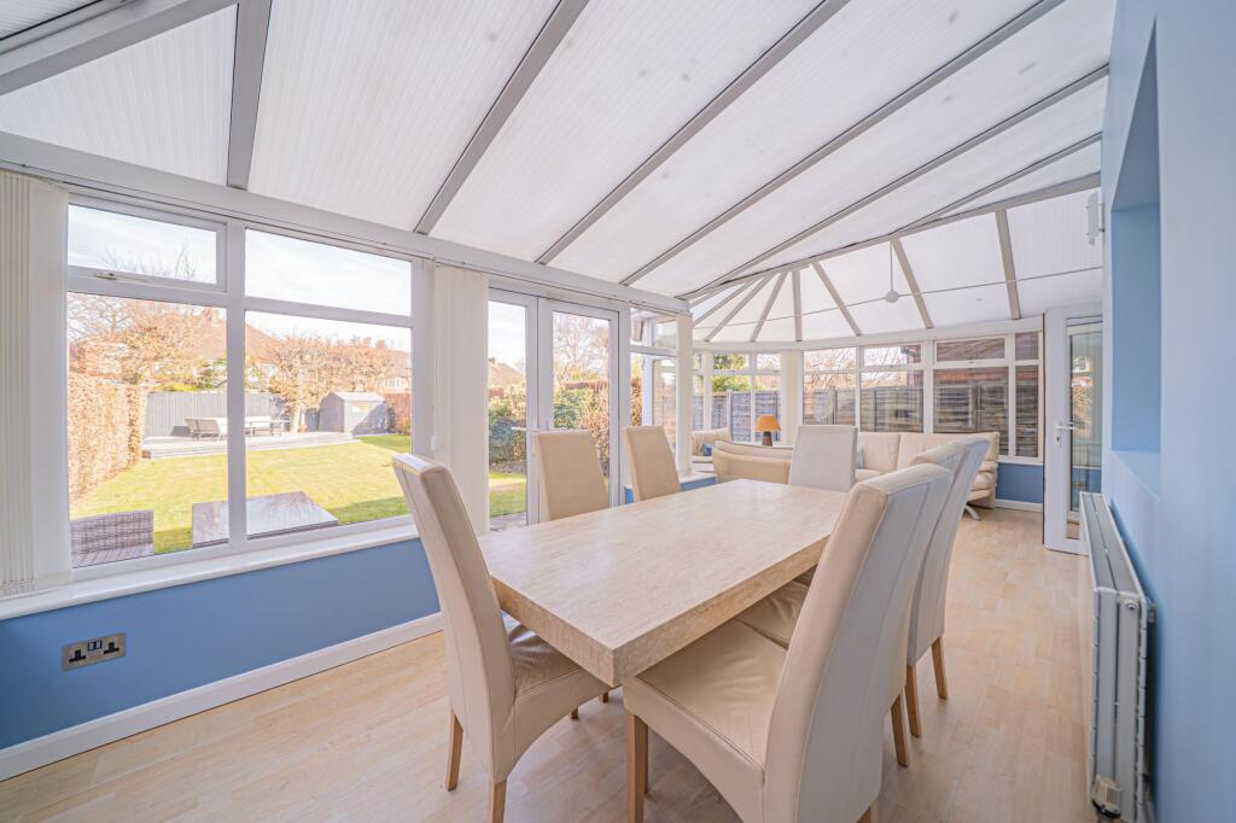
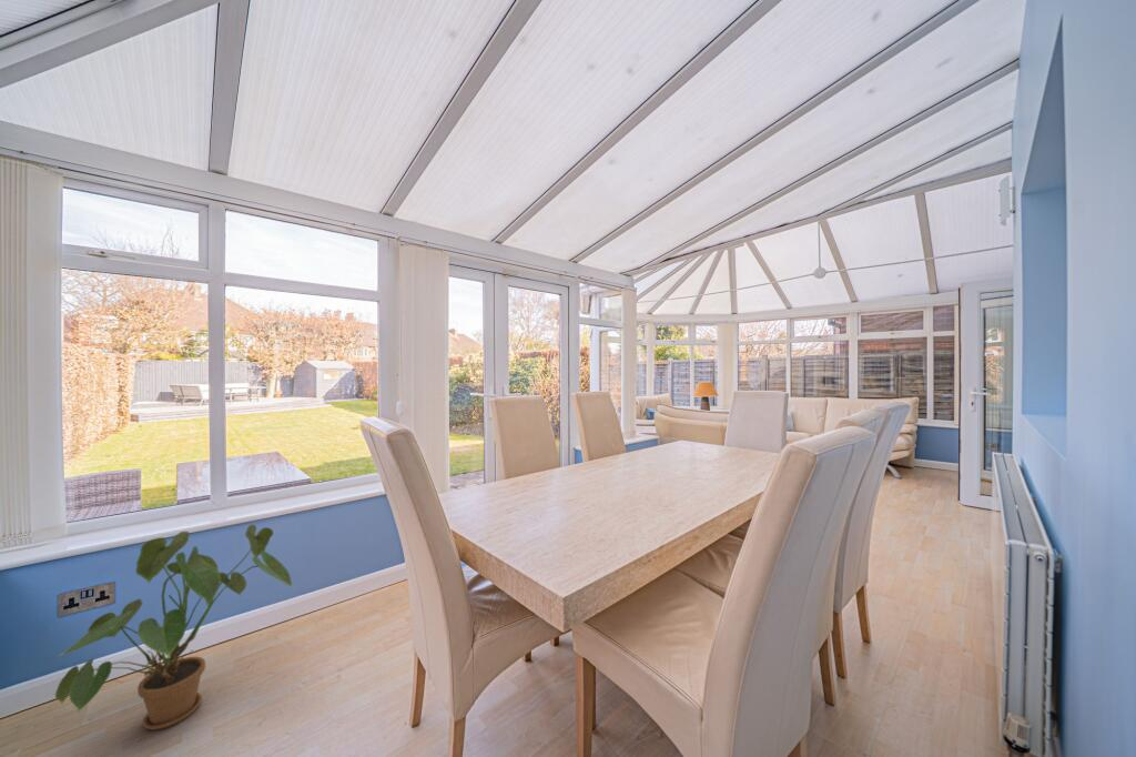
+ house plant [54,524,296,731]
